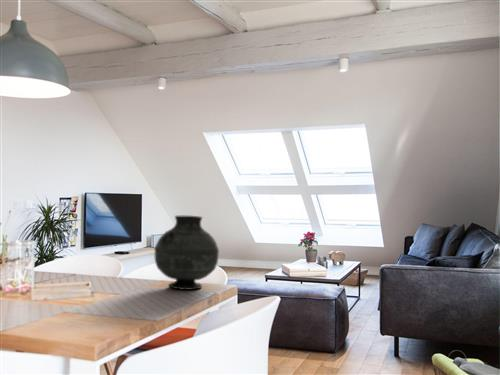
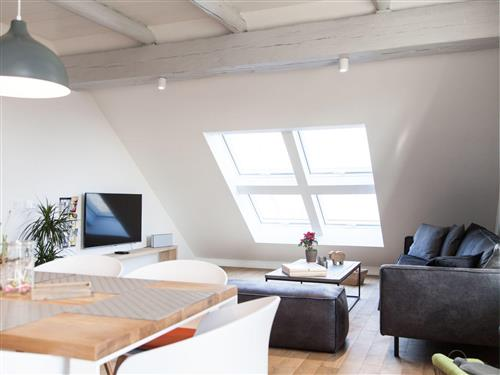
- vase [153,215,220,291]
